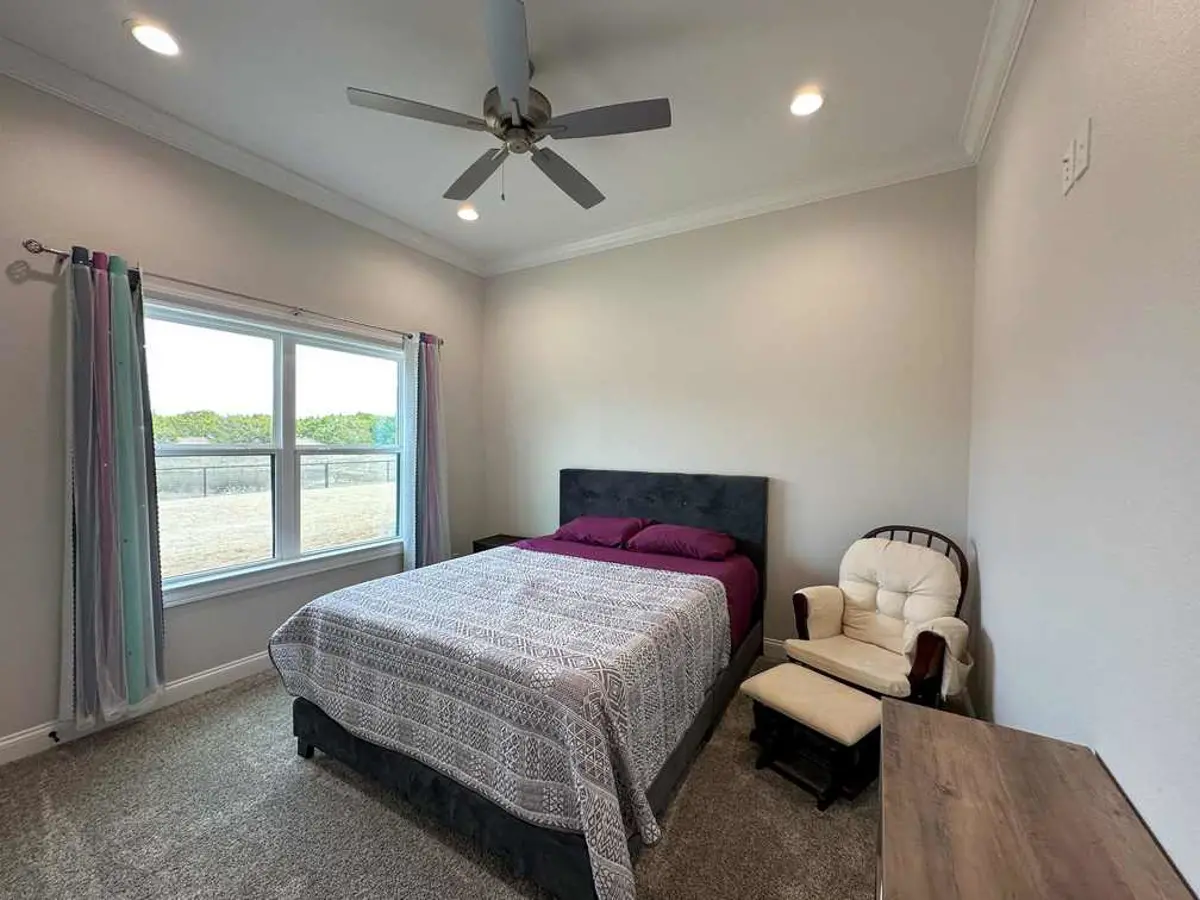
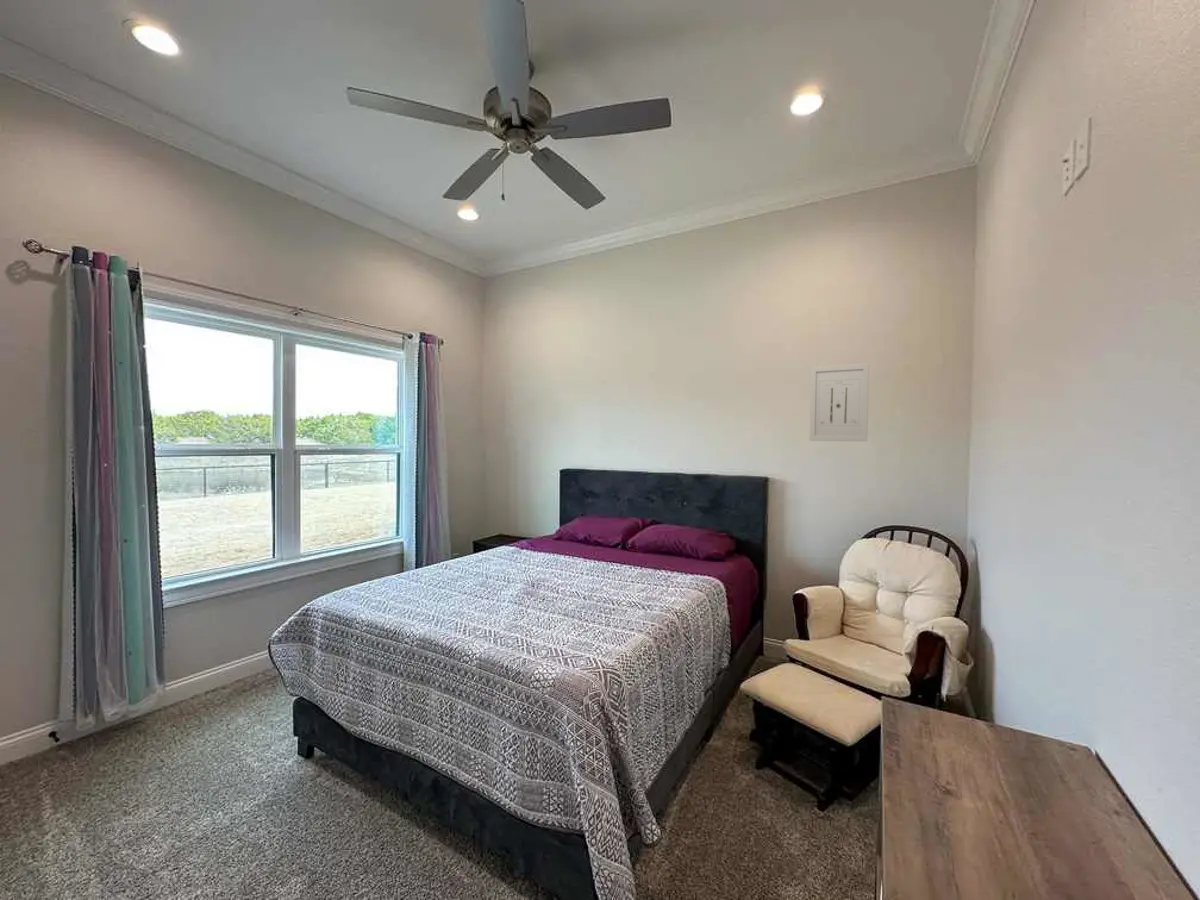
+ wall art [809,362,870,442]
